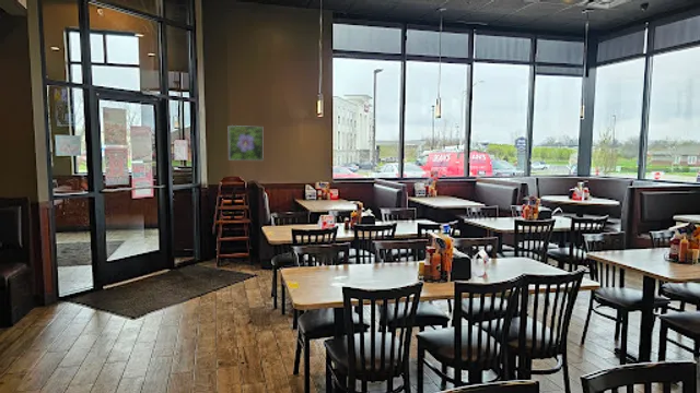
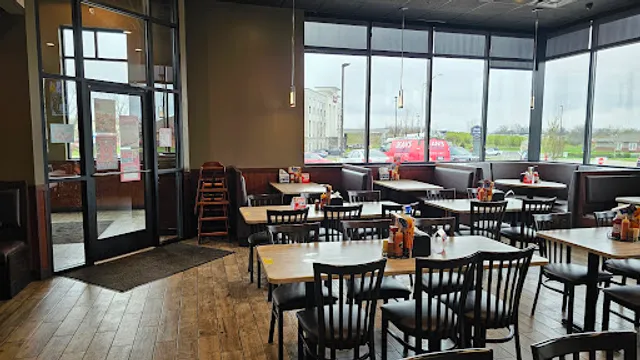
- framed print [228,124,265,162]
